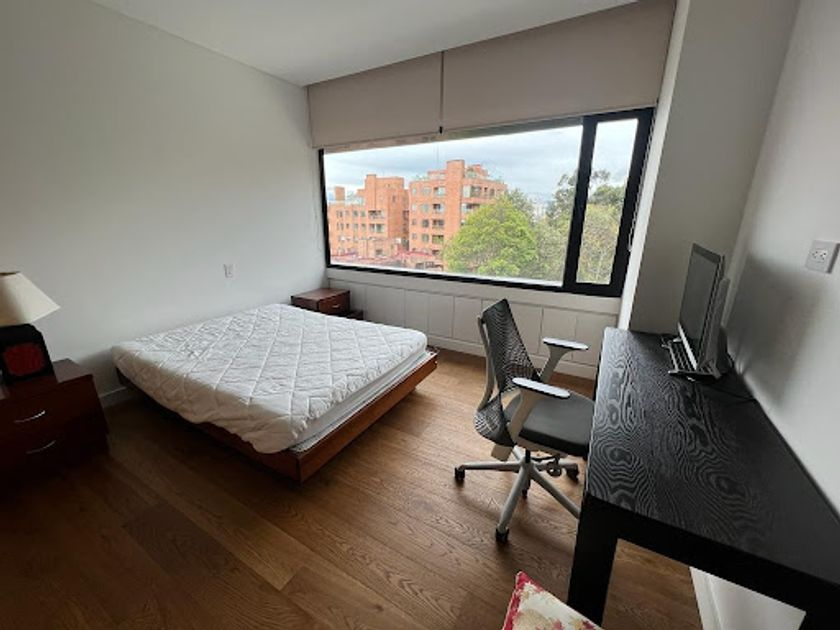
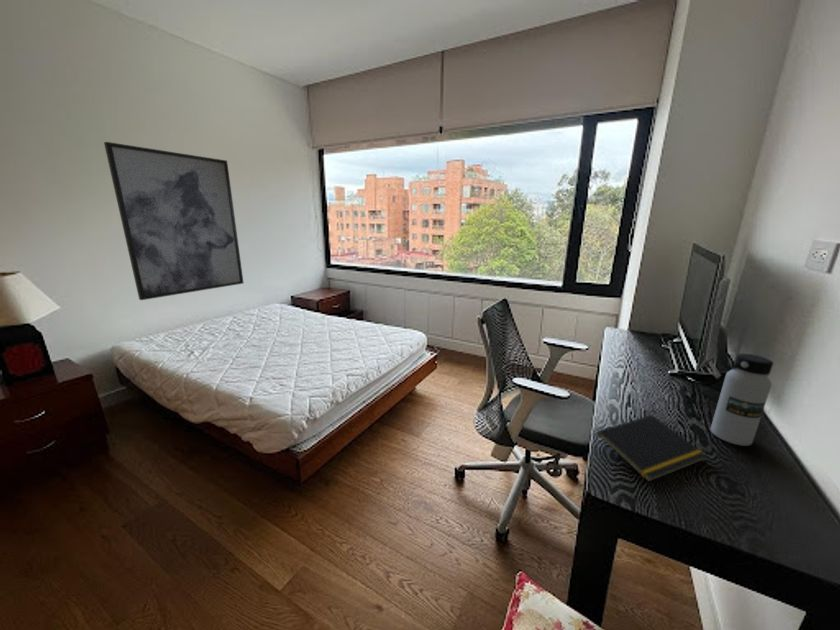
+ notepad [593,414,708,483]
+ wall art [103,141,244,301]
+ water bottle [710,353,774,447]
